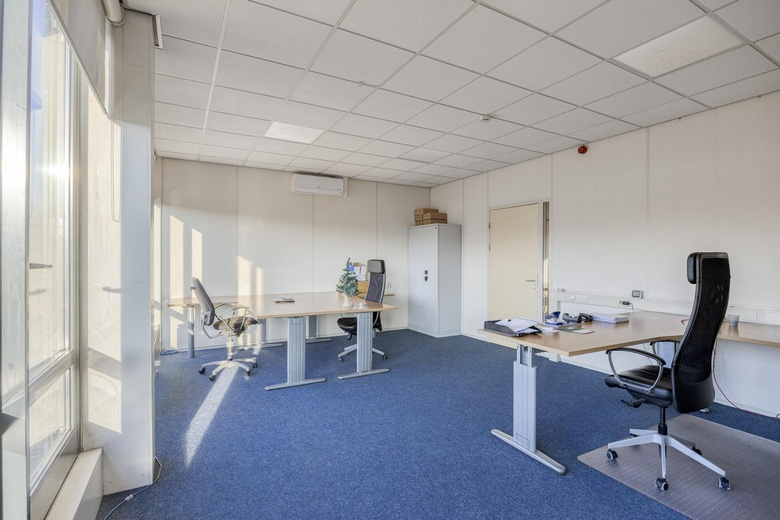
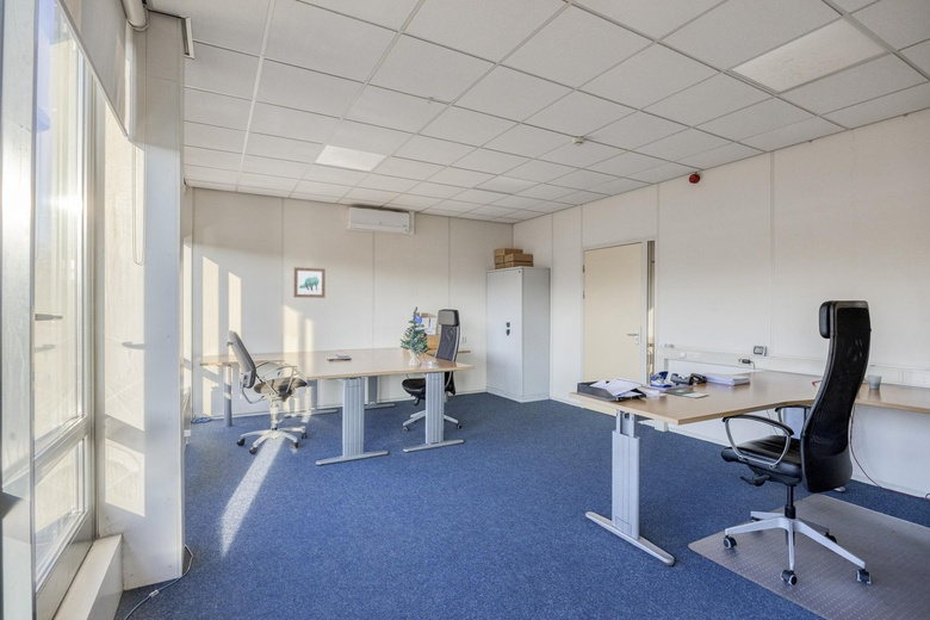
+ wall art [293,266,327,299]
